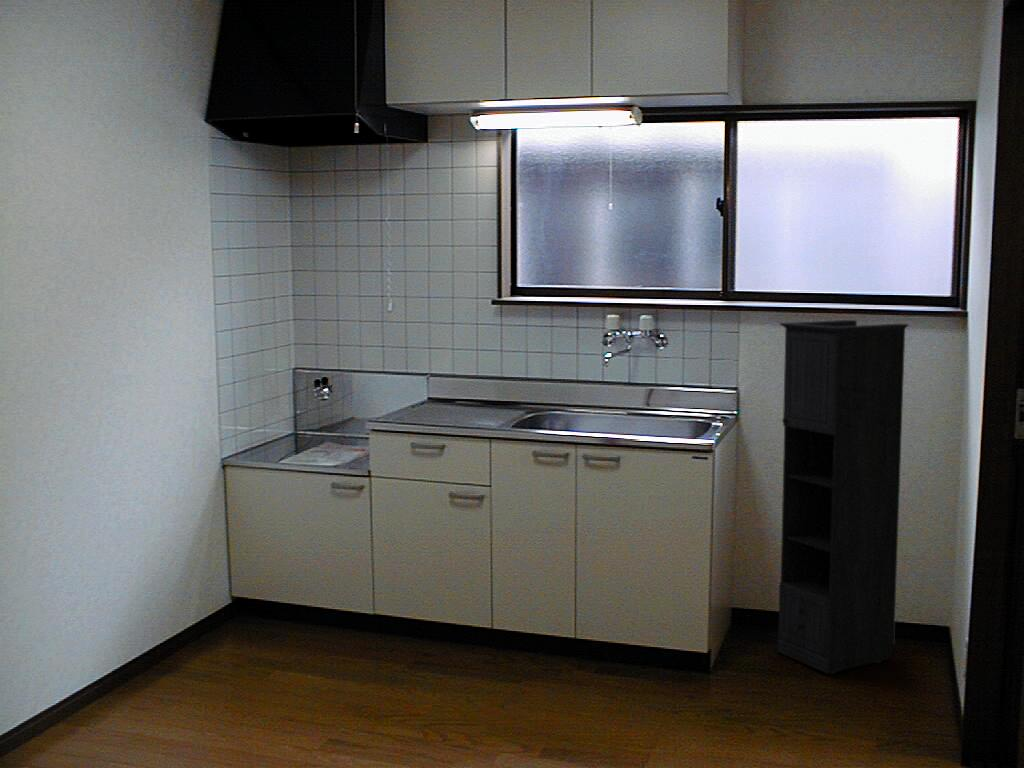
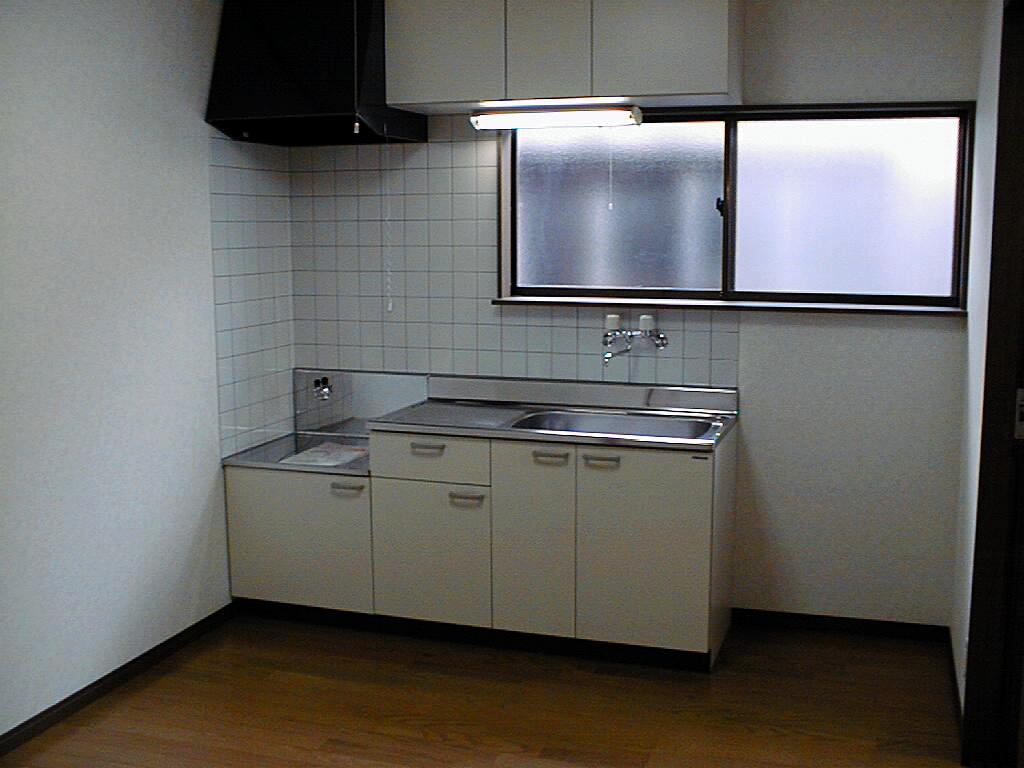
- storage cabinet [777,319,910,675]
